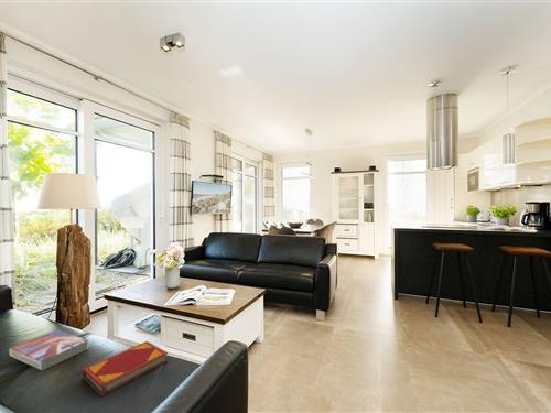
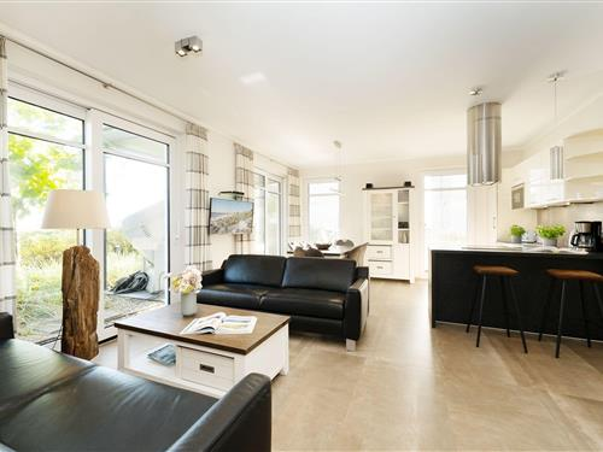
- hardback book [82,340,169,398]
- textbook [9,328,89,371]
